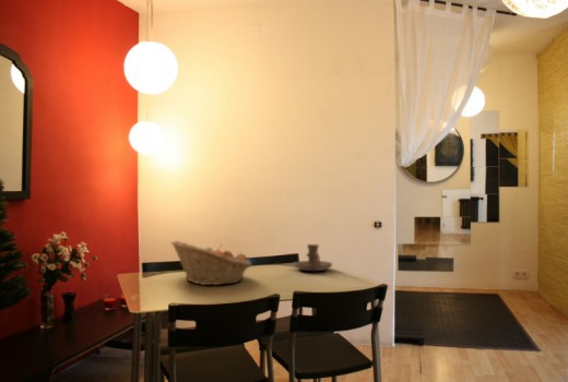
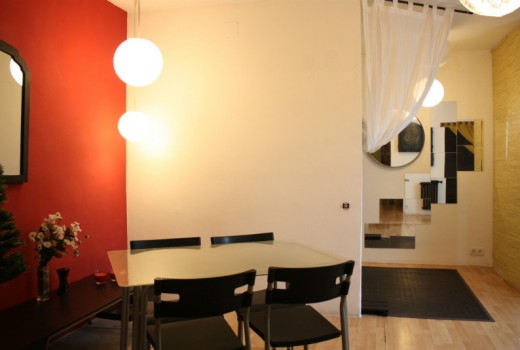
- fruit basket [169,239,252,286]
- candle holder [293,243,333,272]
